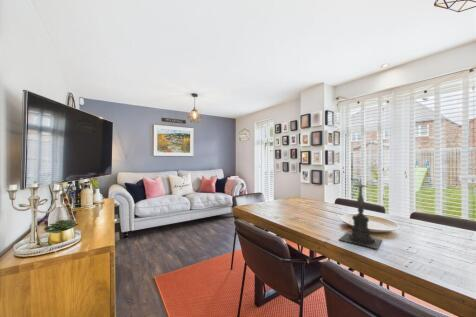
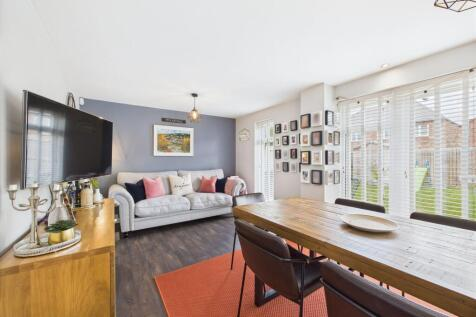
- candle holder [338,175,383,250]
